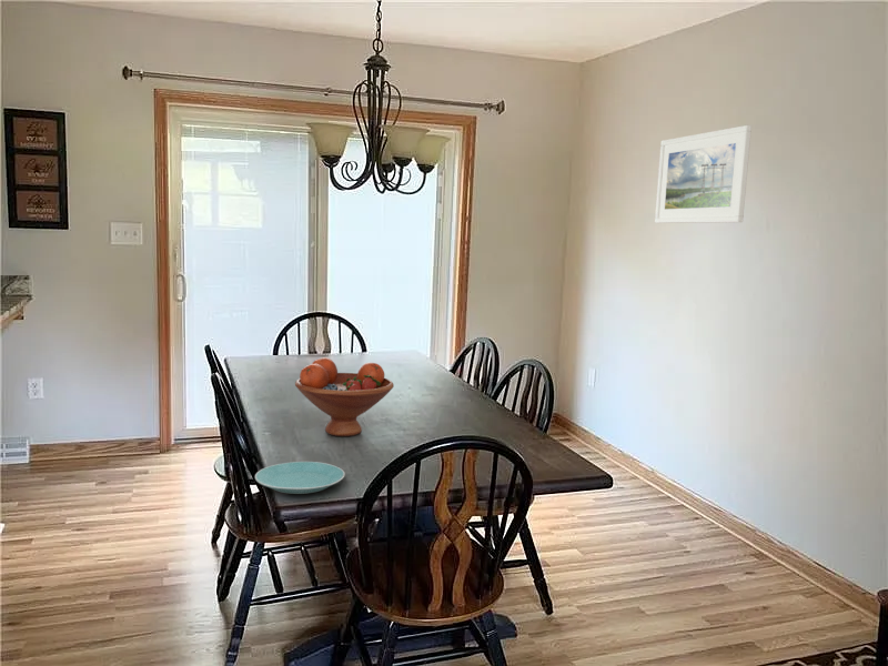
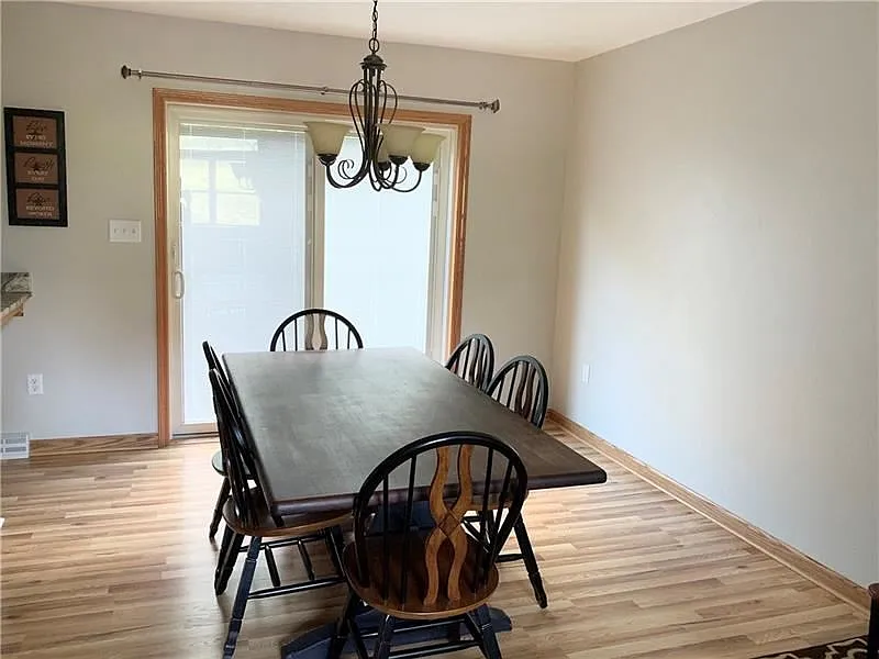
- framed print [654,124,753,224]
- plate [254,461,346,495]
- fruit bowl [294,356,395,437]
